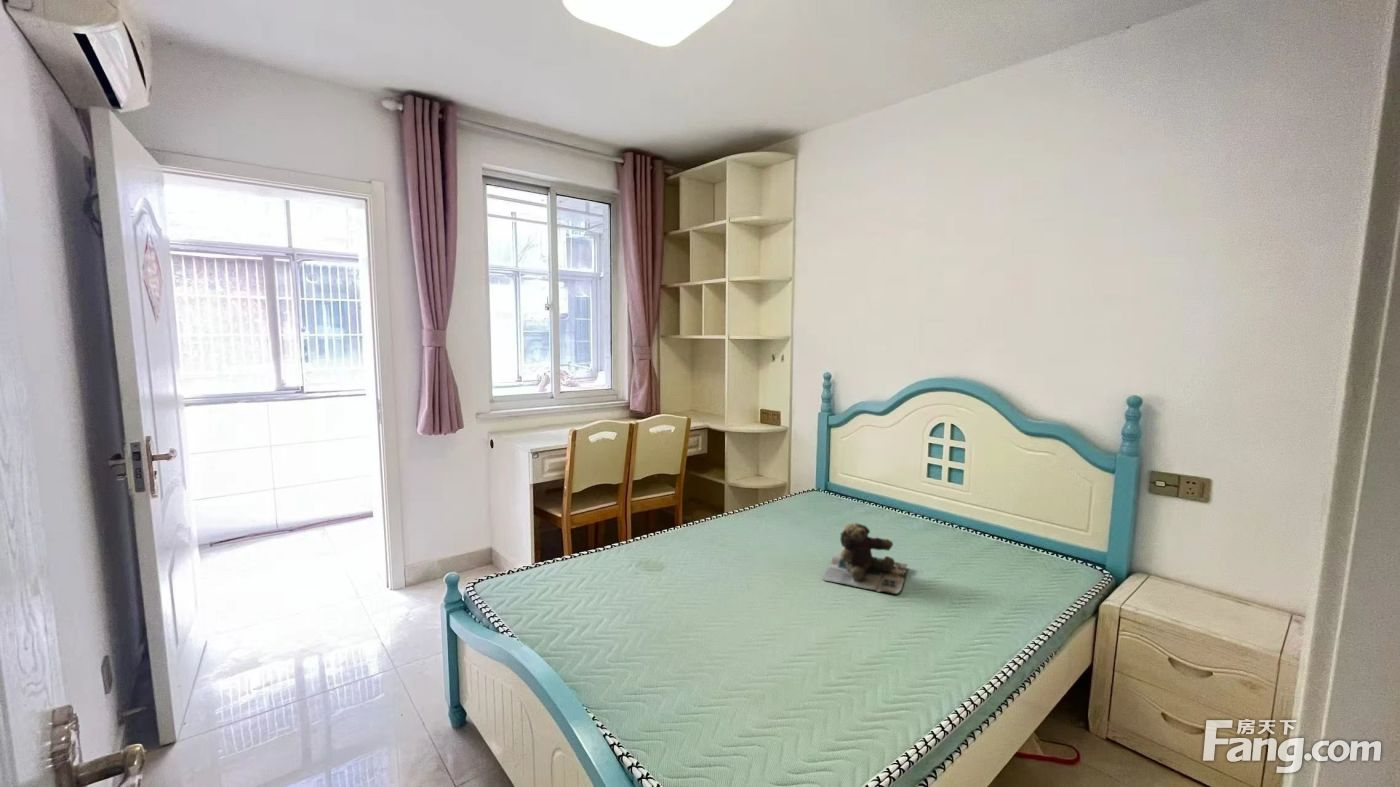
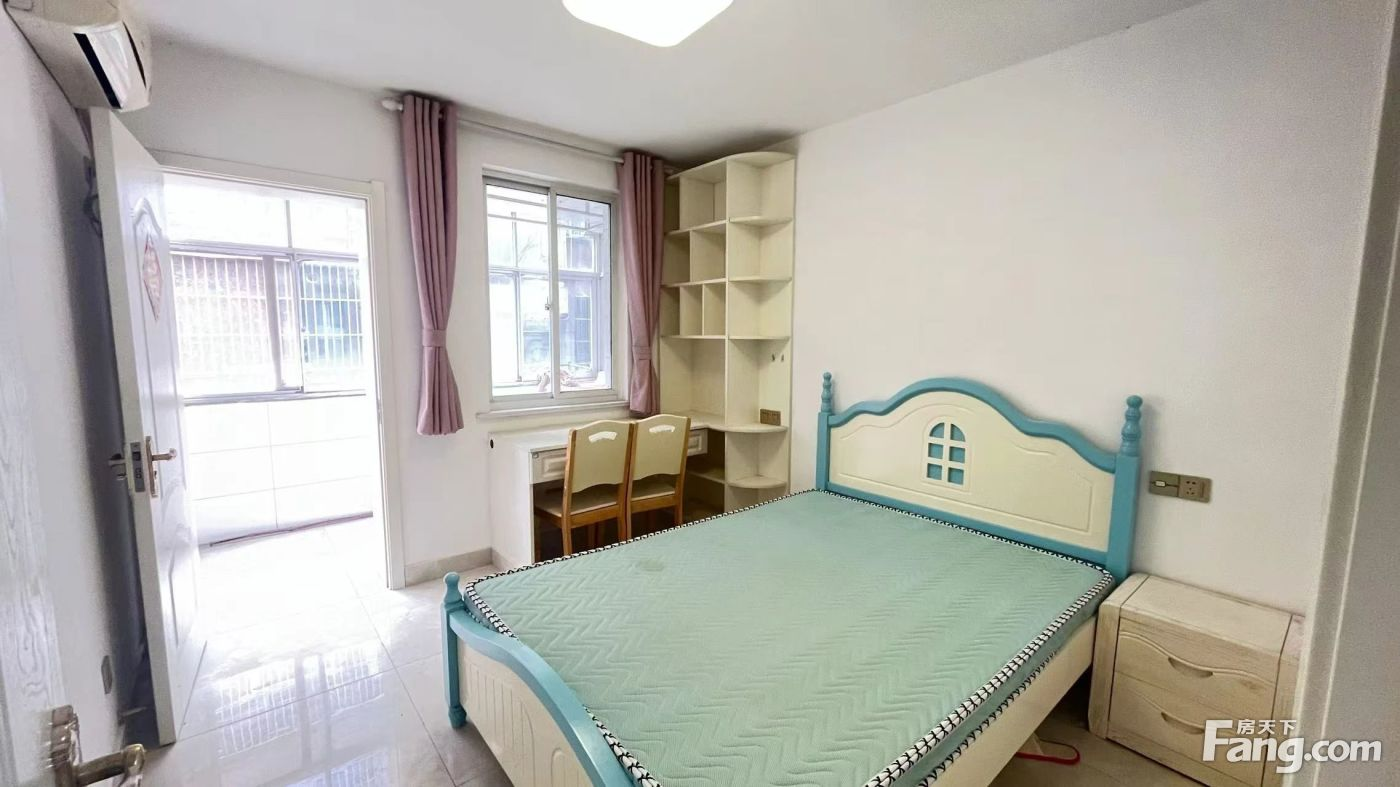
- teddy bear [822,522,908,595]
